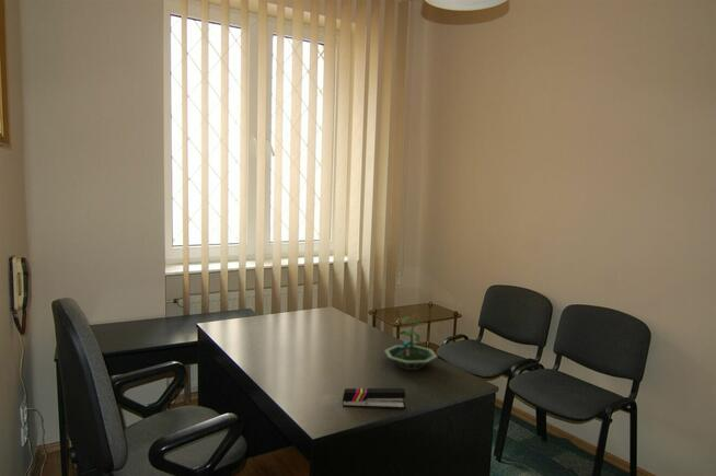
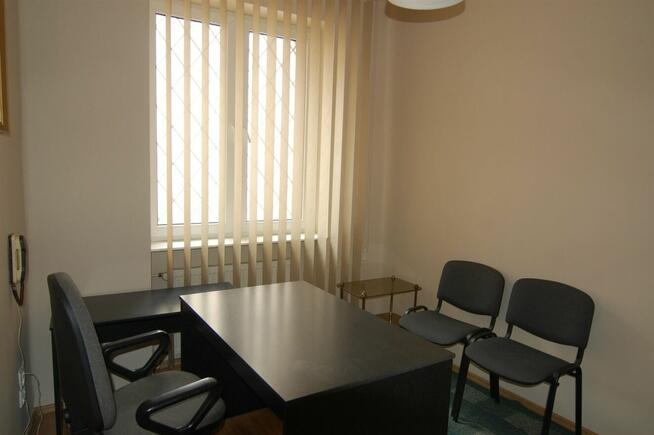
- terrarium [383,314,439,371]
- stapler [342,387,406,410]
